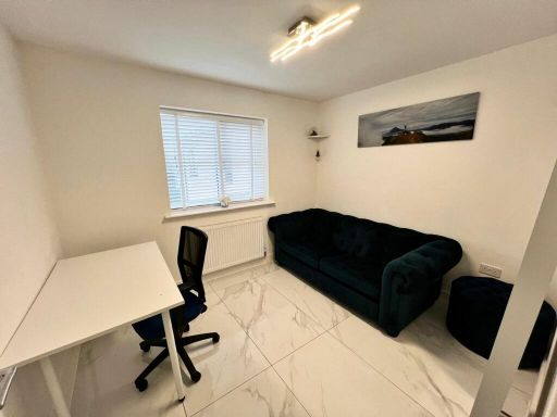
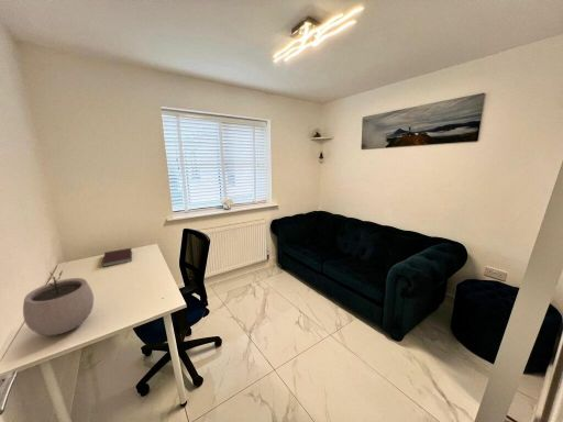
+ plant pot [22,269,95,336]
+ notebook [101,247,133,268]
